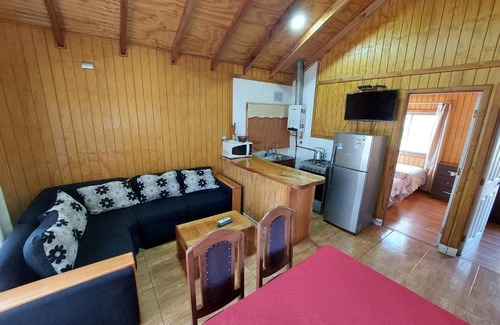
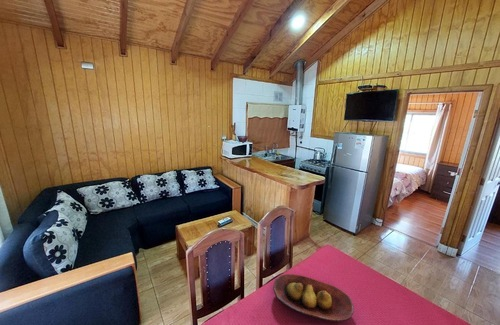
+ fruit bowl [272,273,355,323]
